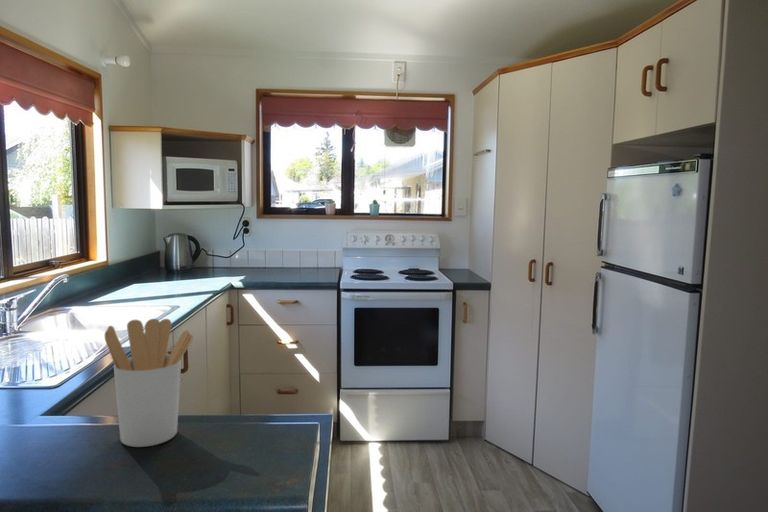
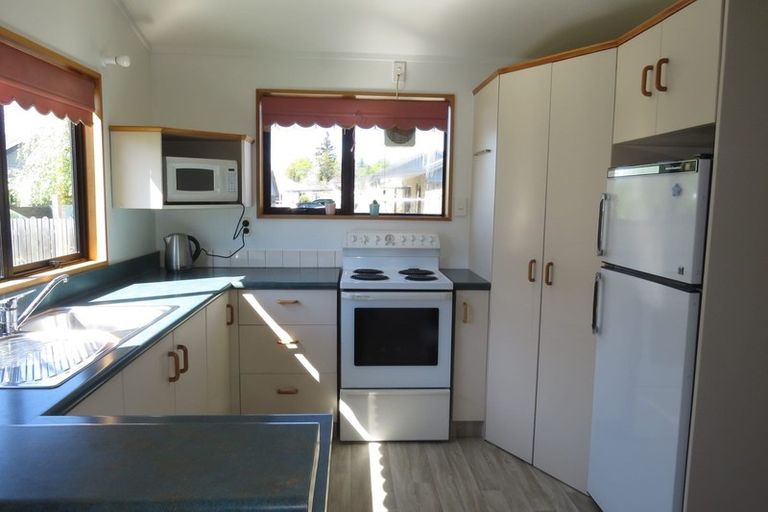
- utensil holder [104,318,194,448]
